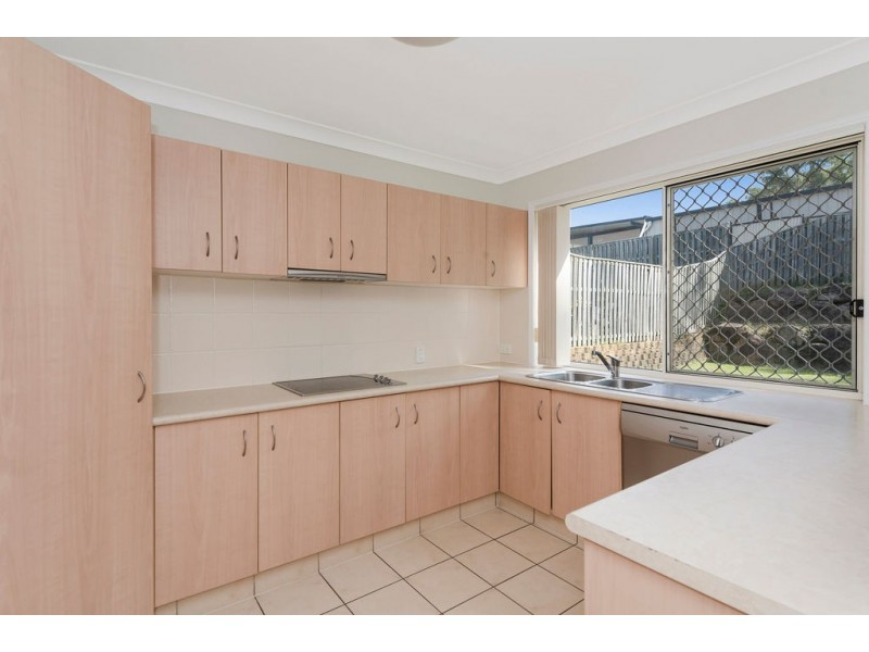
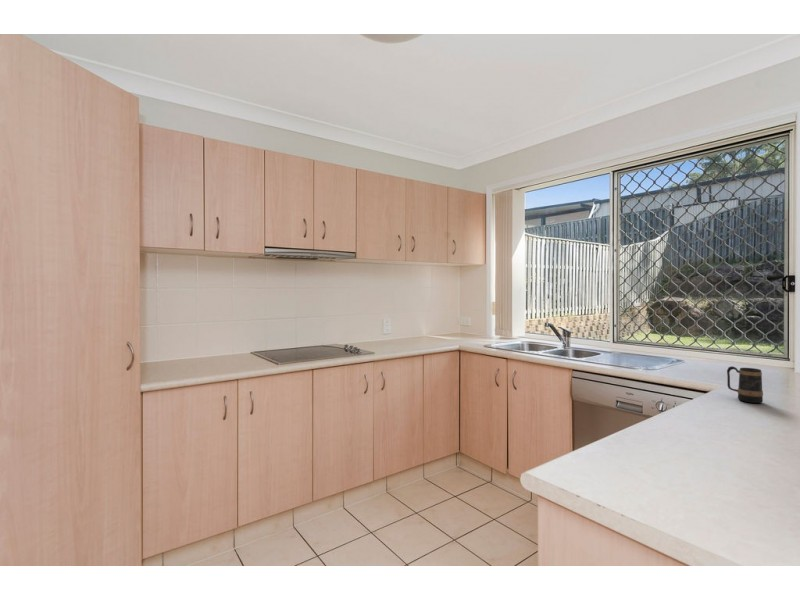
+ mug [726,365,764,404]
